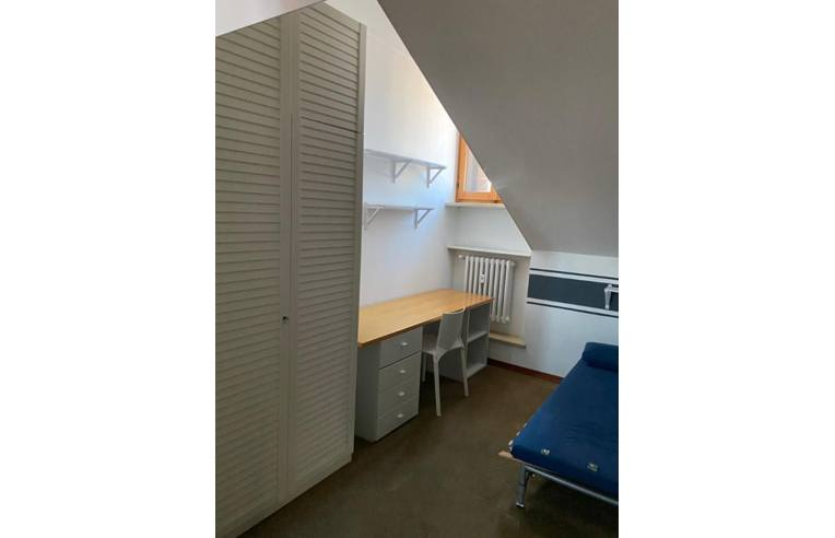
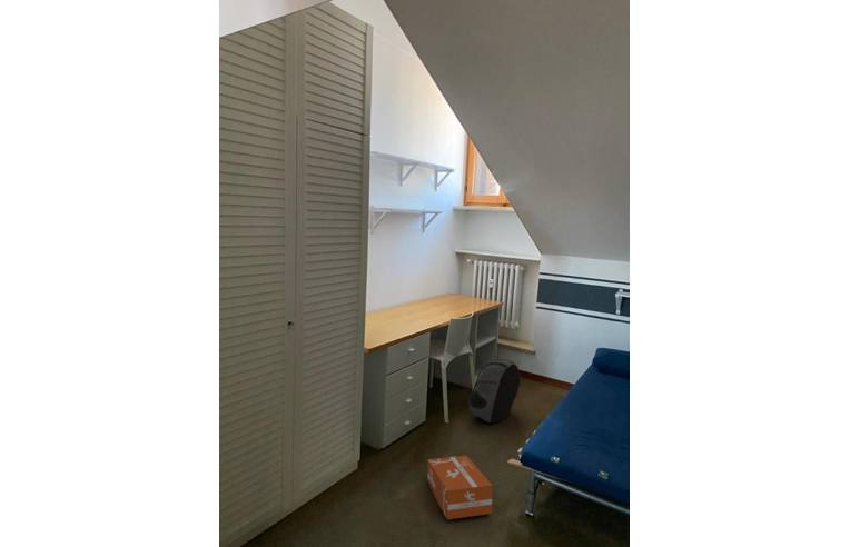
+ backpack [467,359,522,425]
+ cardboard box [426,455,493,520]
